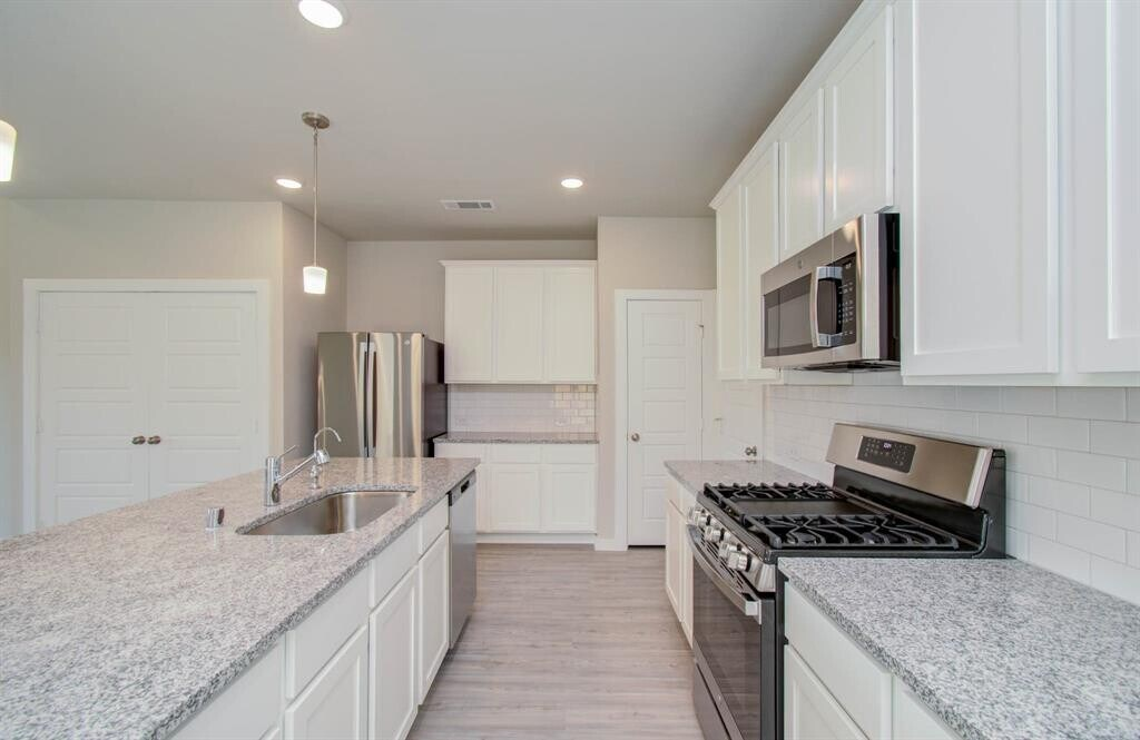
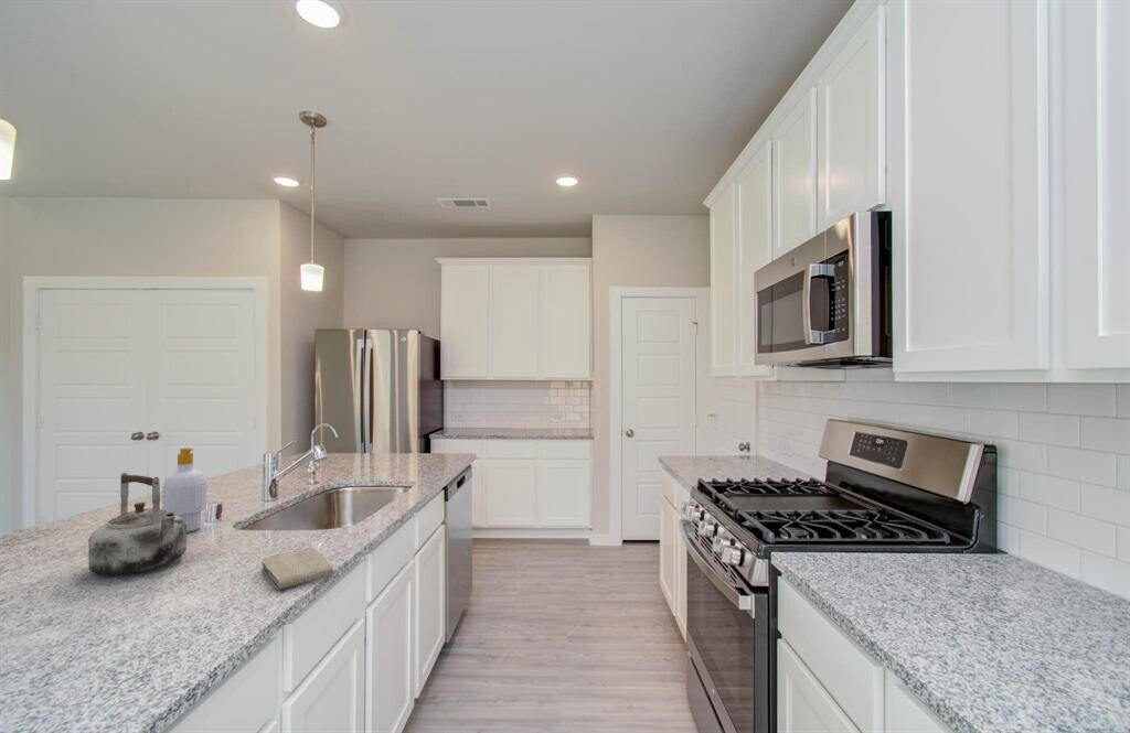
+ kettle [87,472,188,576]
+ soap bottle [161,446,207,533]
+ washcloth [260,547,335,590]
